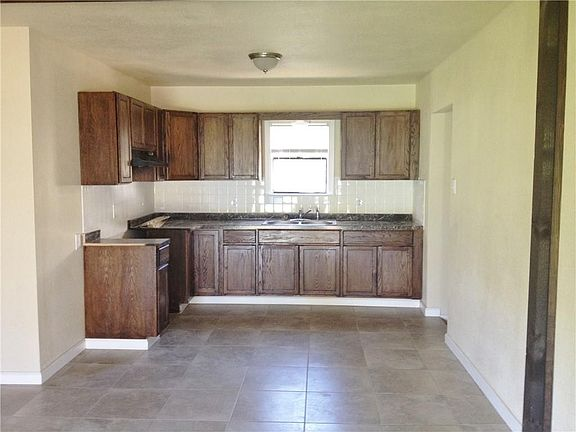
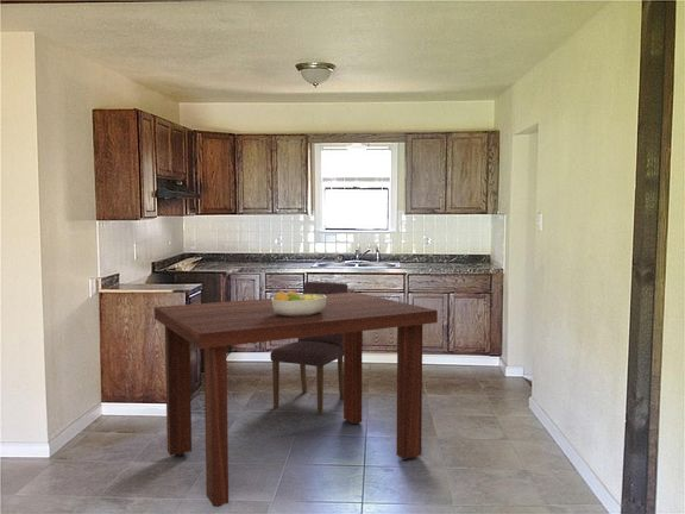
+ fruit bowl [270,289,327,316]
+ dining table [153,292,439,508]
+ dining chair [269,281,348,415]
